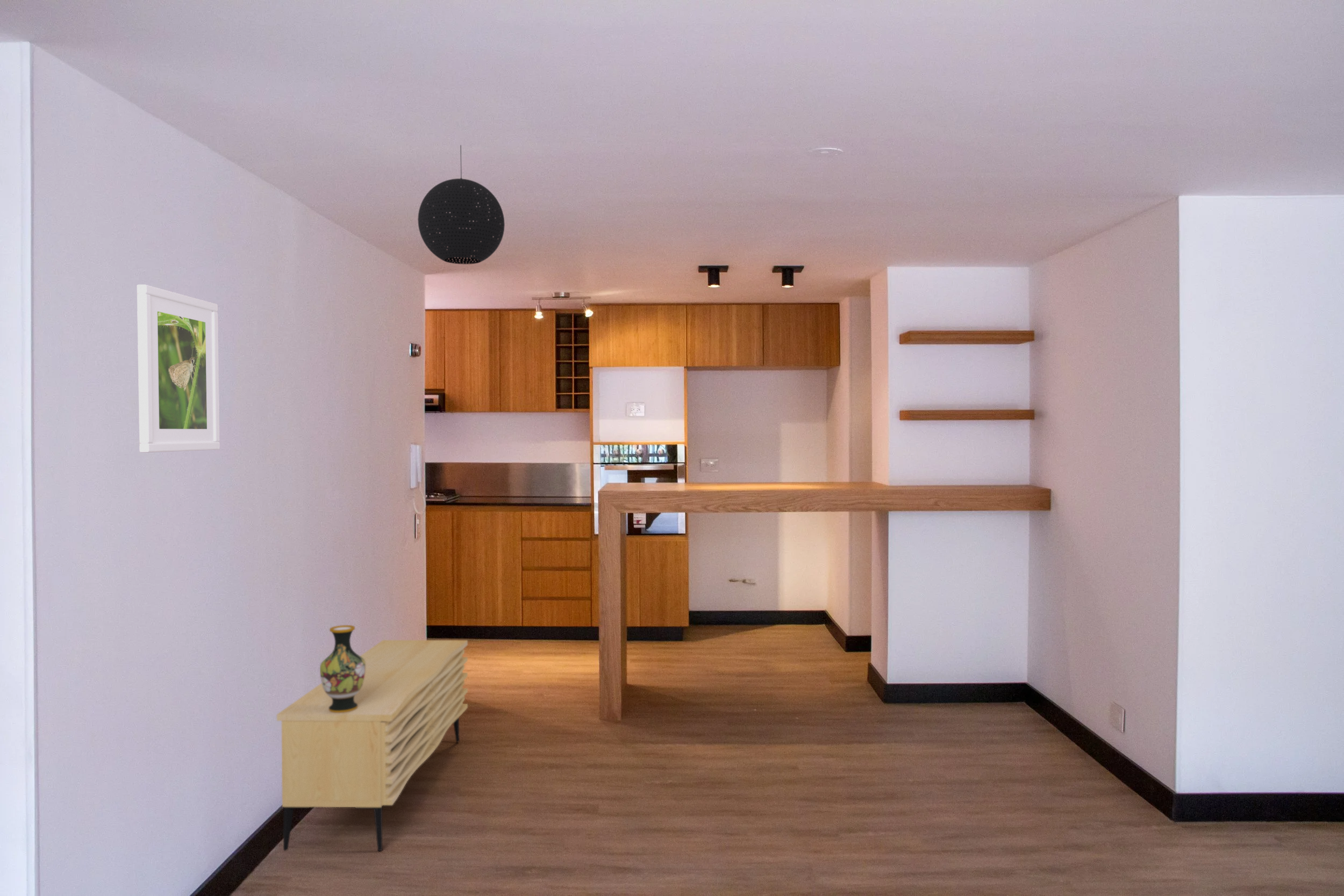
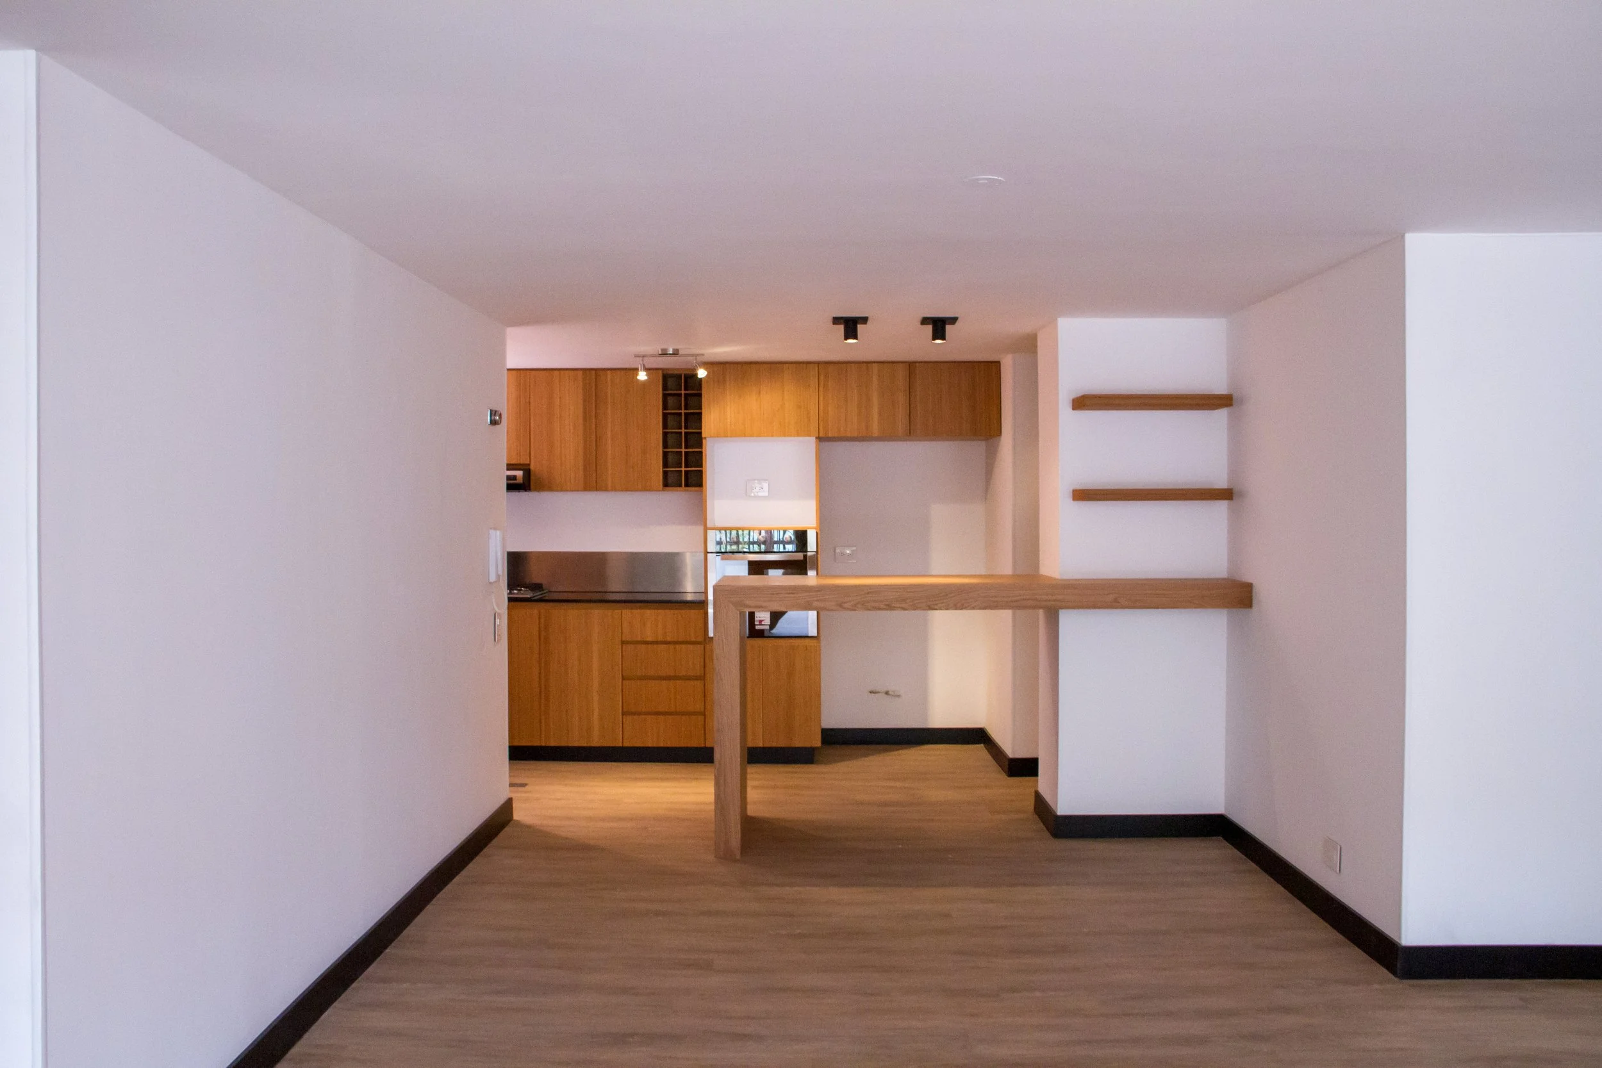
- pendant light [417,145,505,265]
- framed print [137,284,220,453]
- vase [319,625,366,713]
- sideboard [276,640,468,851]
